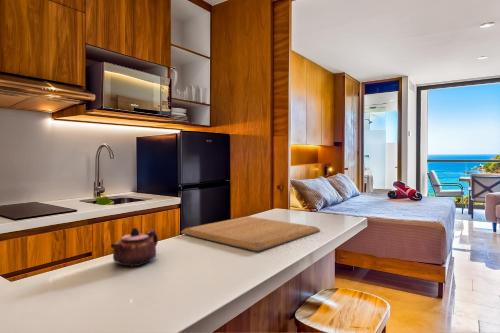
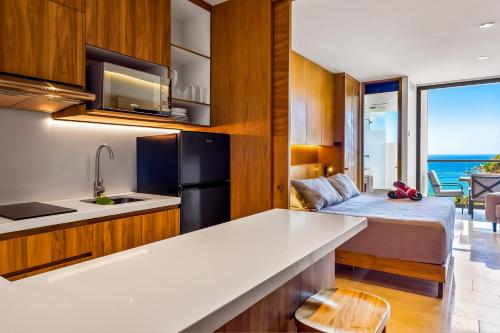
- chopping board [180,215,321,253]
- teapot [110,227,159,267]
